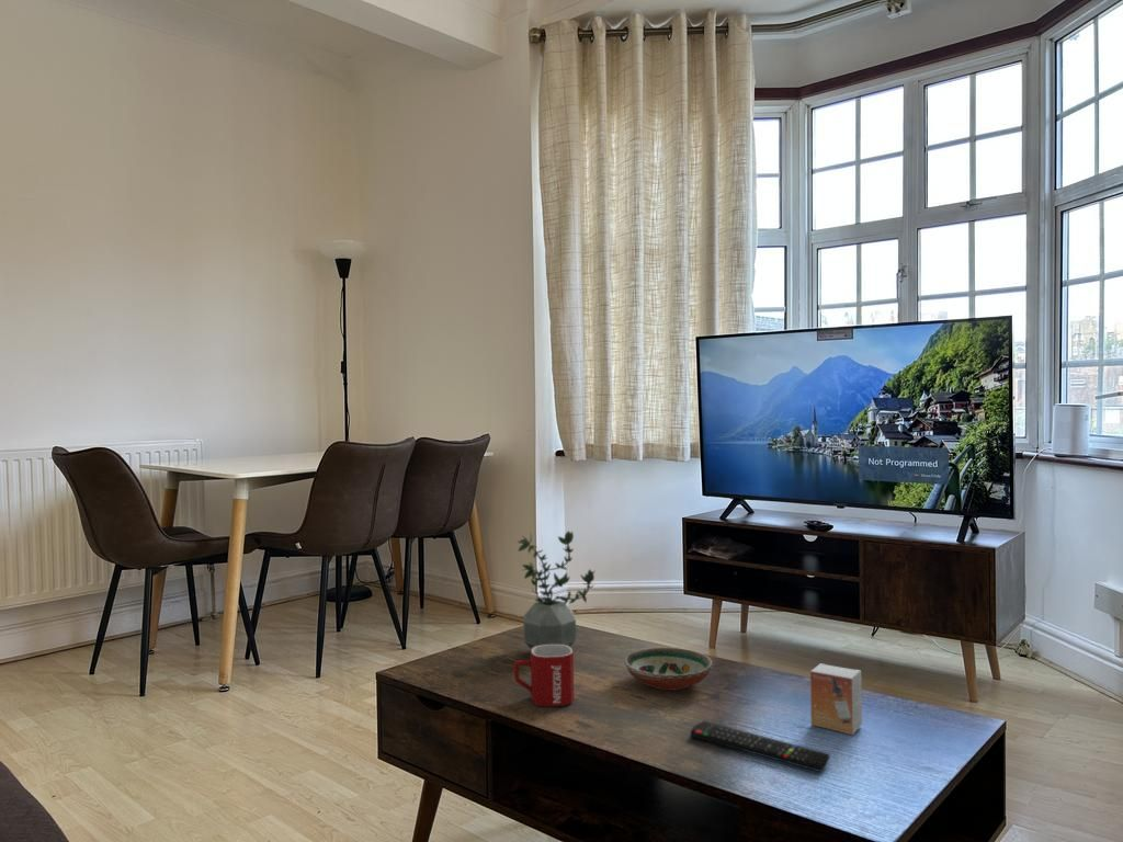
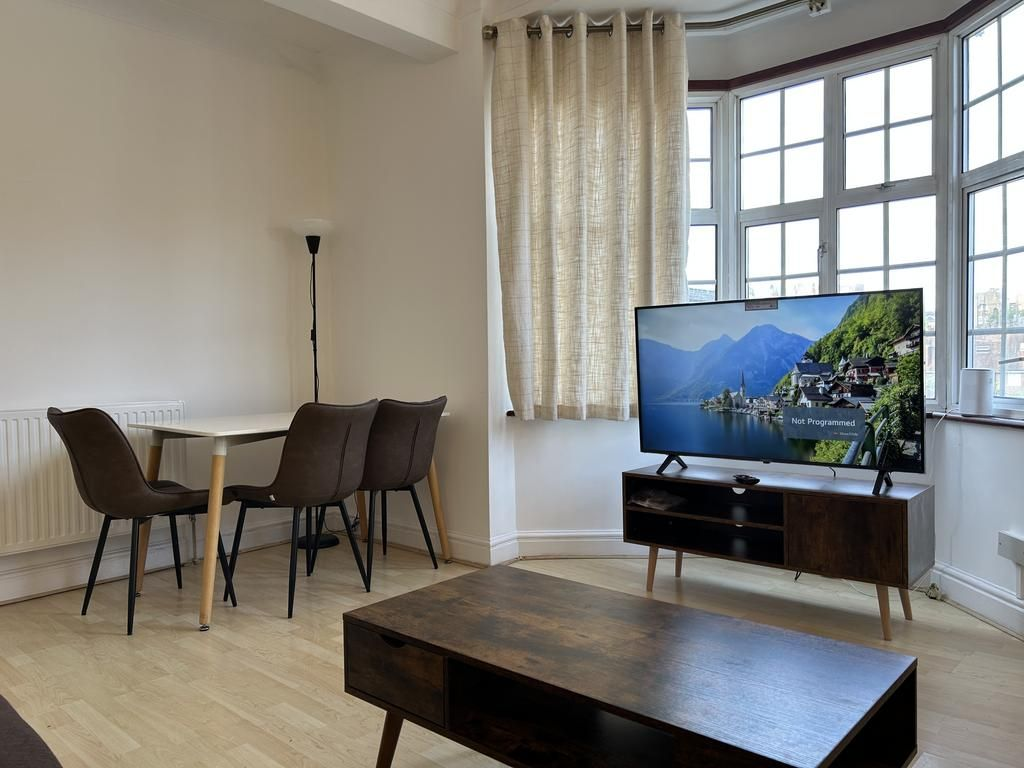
- small box [809,662,863,736]
- remote control [690,720,831,773]
- mug [513,645,575,707]
- decorative bowl [623,647,714,692]
- potted plant [517,530,595,650]
